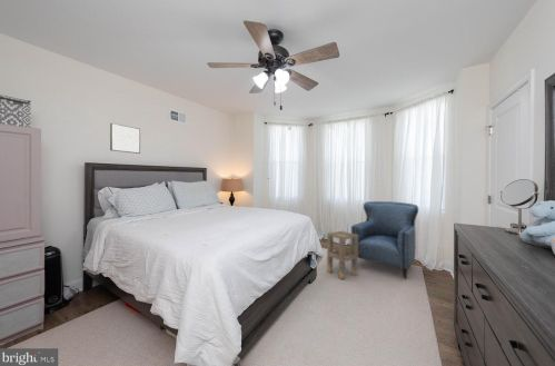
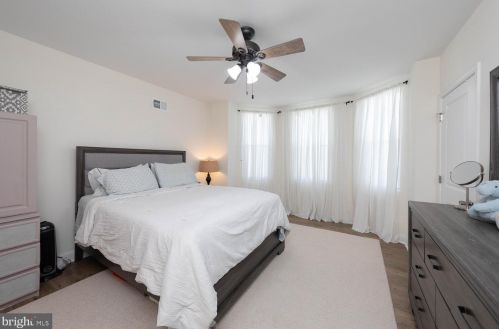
- wall art [109,122,141,155]
- armchair [350,200,419,279]
- side table [326,230,359,280]
